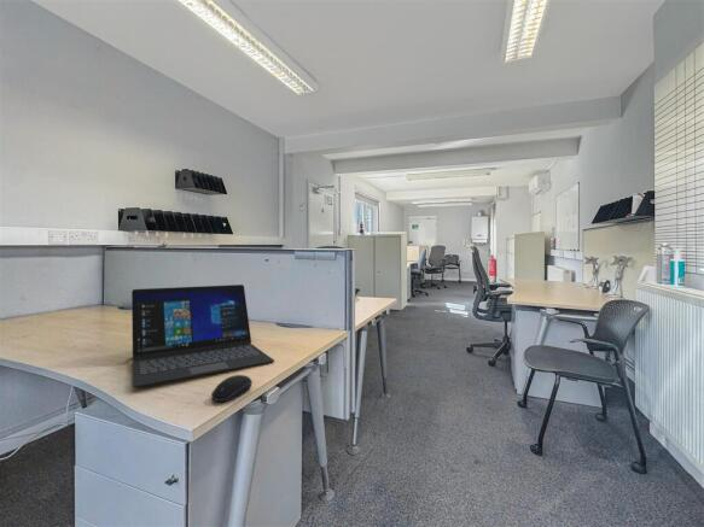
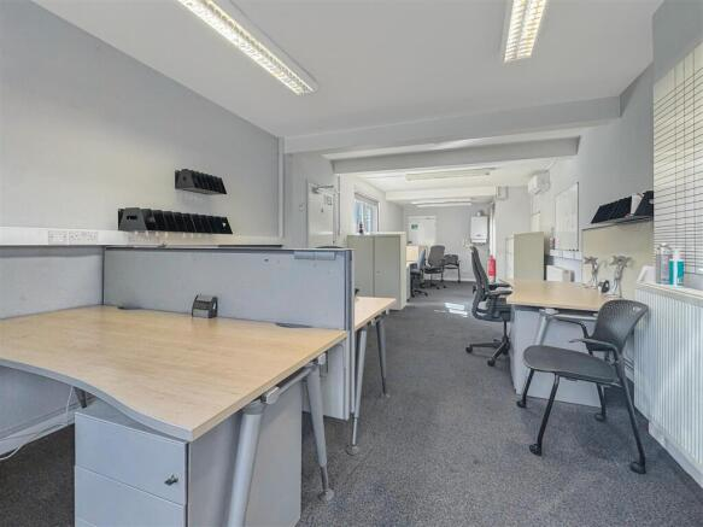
- computer mouse [210,374,254,403]
- laptop [130,283,275,388]
